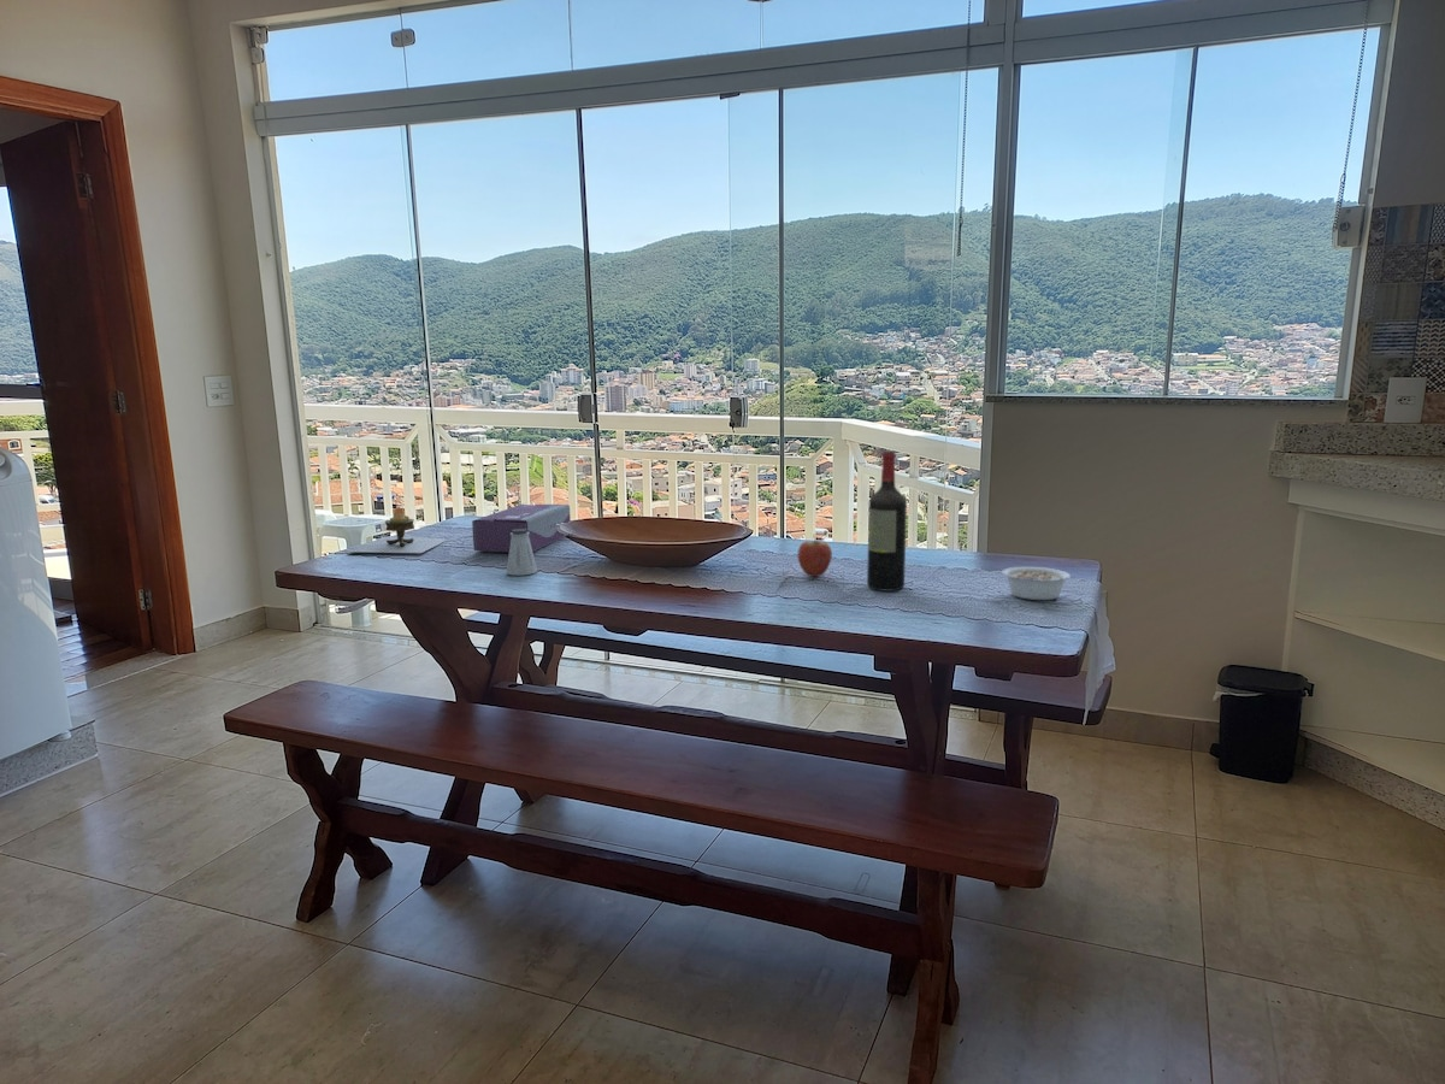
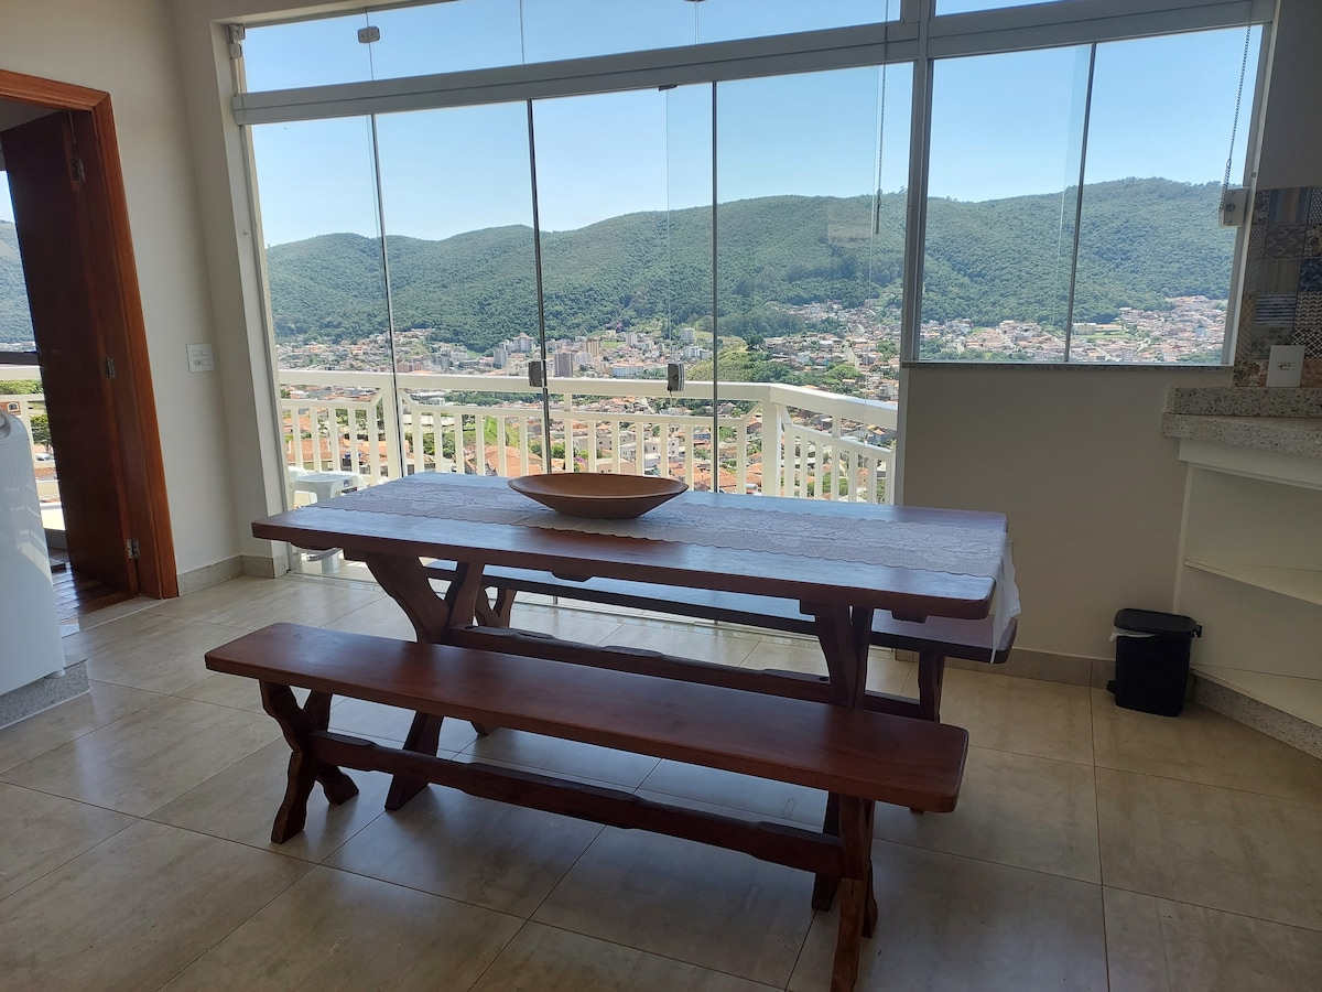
- wine bottle [866,449,908,593]
- candle [348,507,449,554]
- saltshaker [506,529,538,577]
- fruit [797,534,833,578]
- legume [1001,566,1074,601]
- tissue box [471,503,572,553]
